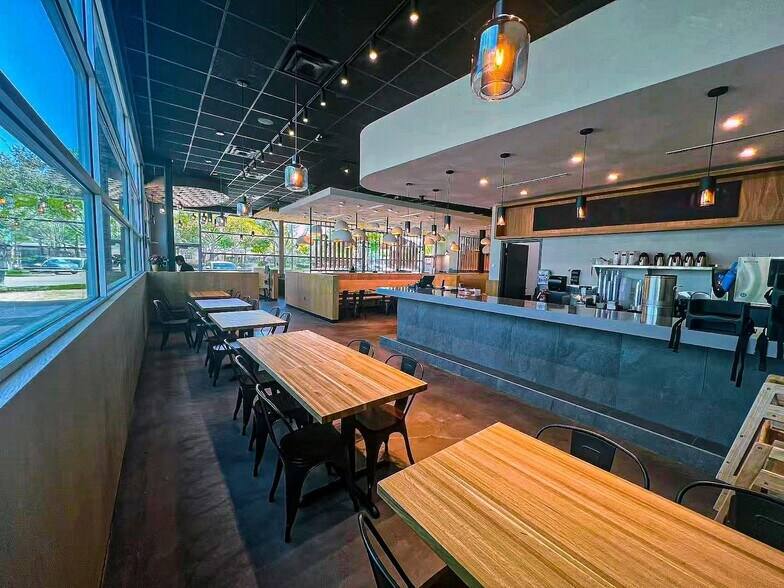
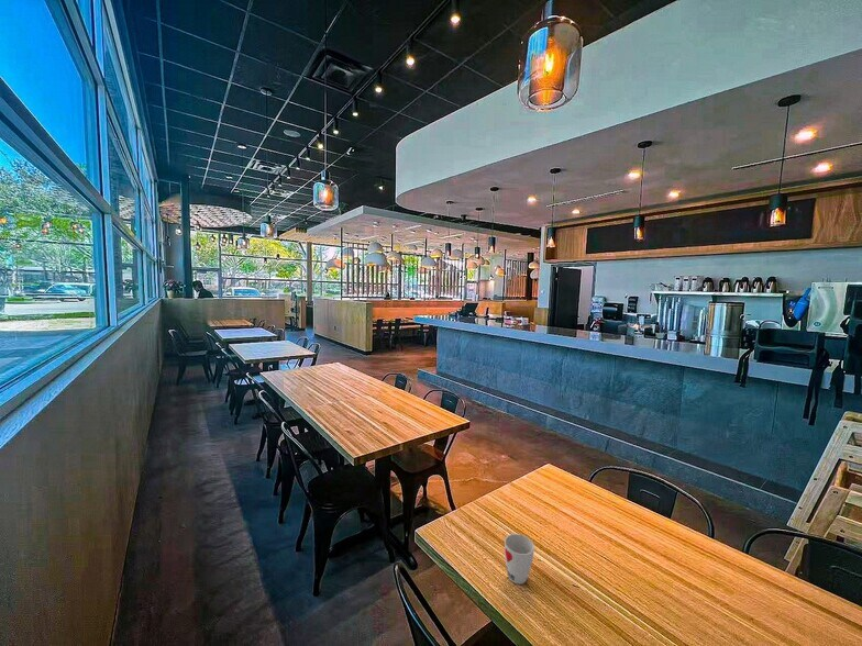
+ cup [504,533,535,586]
